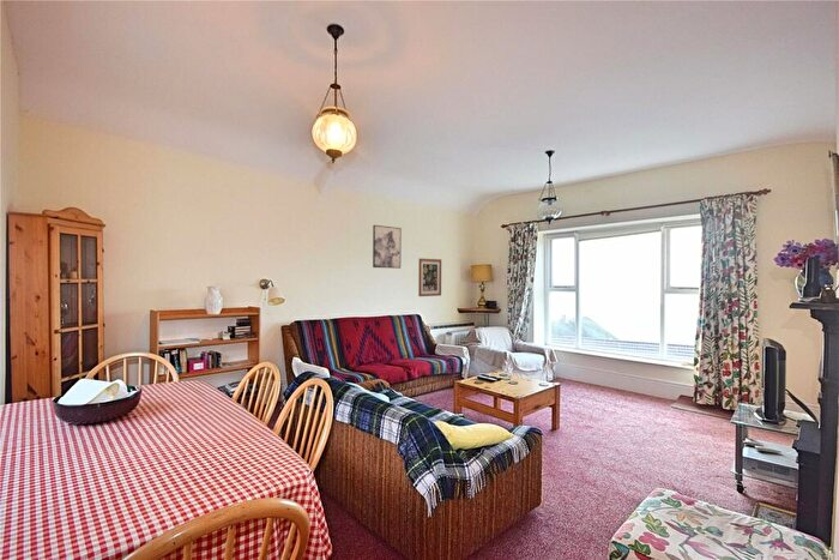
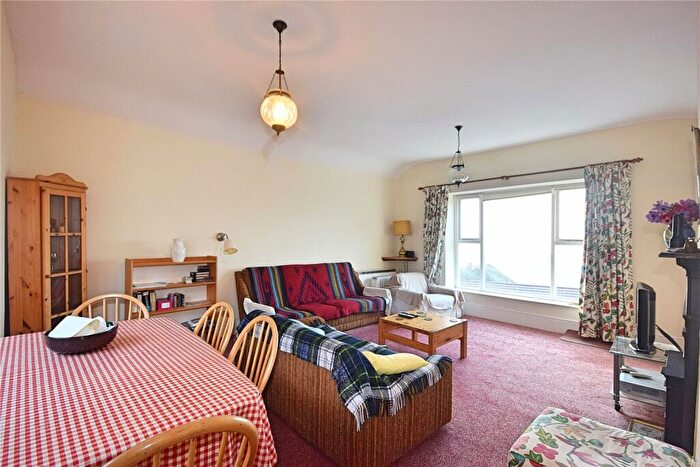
- wall art [372,224,403,270]
- wall art [417,258,442,297]
